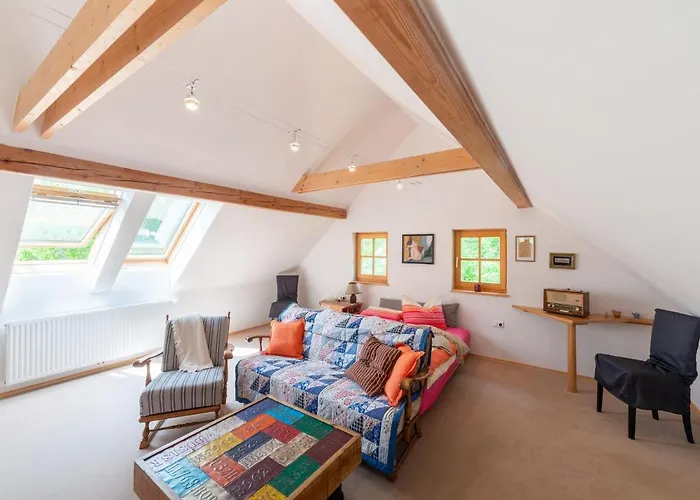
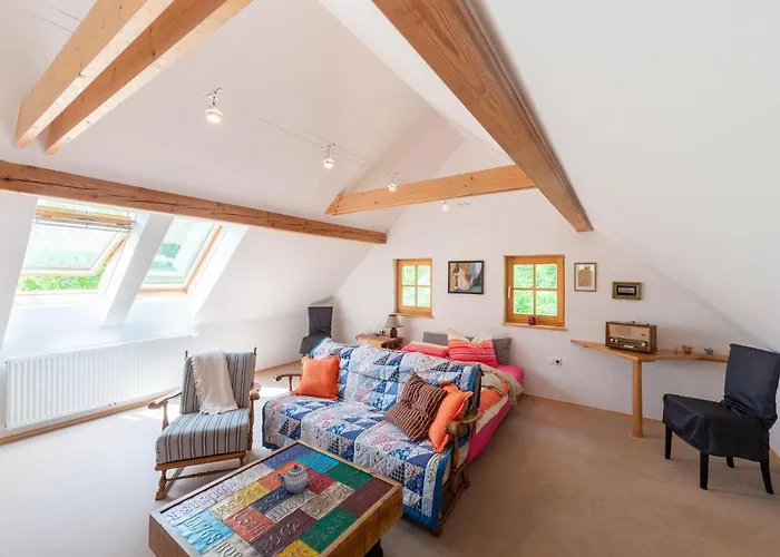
+ teapot [274,463,316,494]
